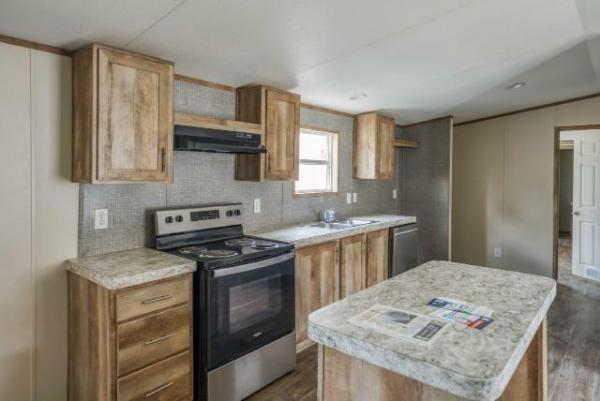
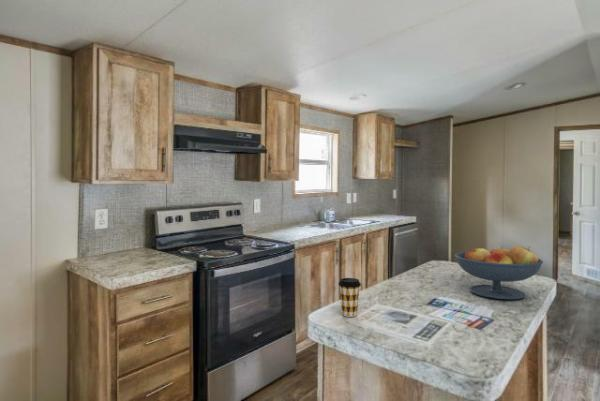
+ coffee cup [338,277,362,318]
+ fruit bowl [454,245,544,300]
